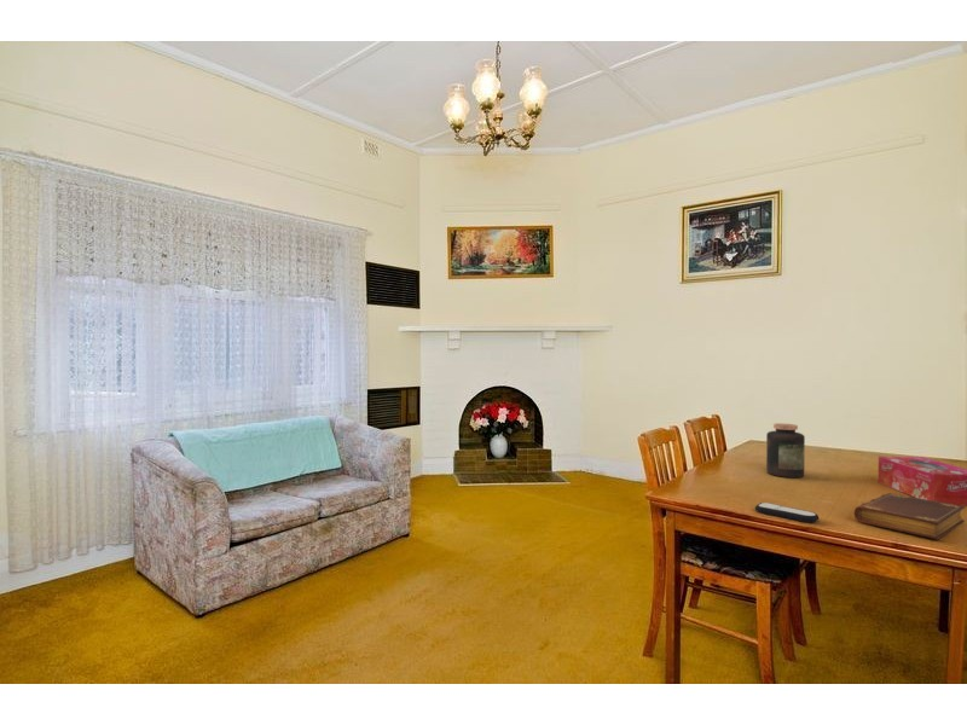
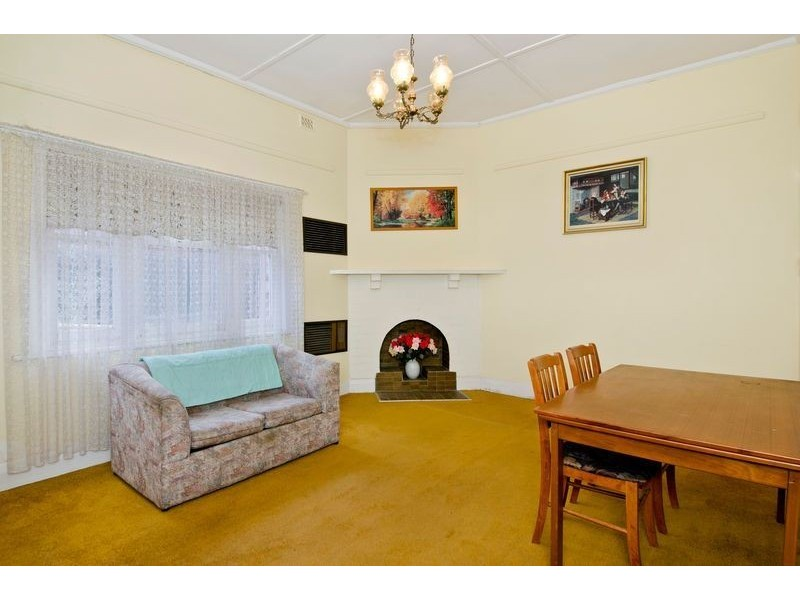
- remote control [754,501,820,523]
- book [852,492,966,541]
- tissue box [878,456,967,507]
- jar [765,423,806,478]
